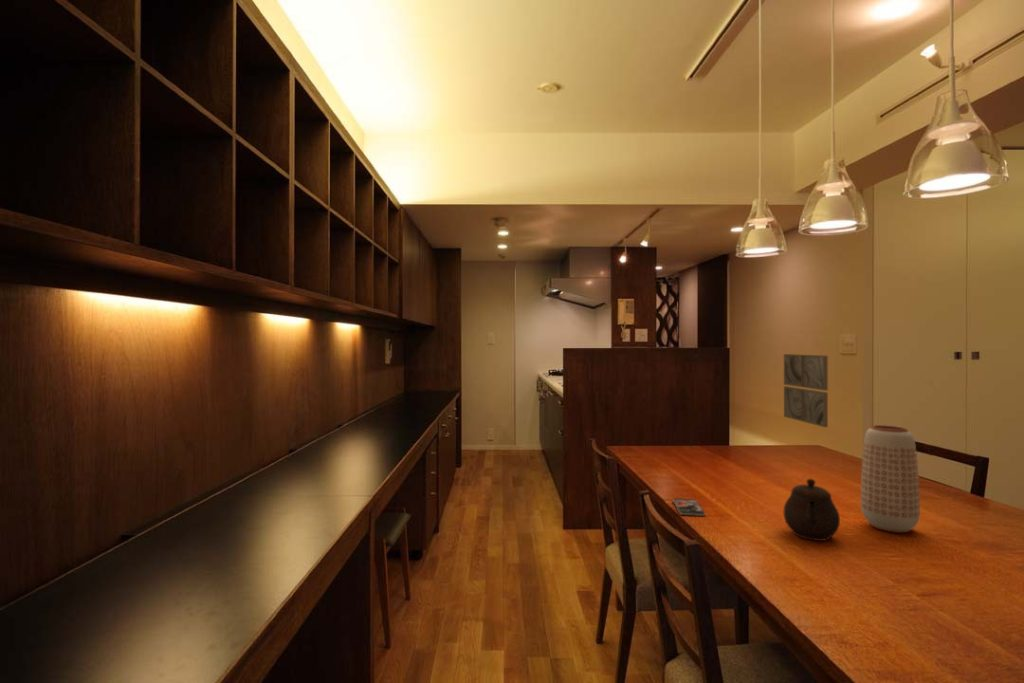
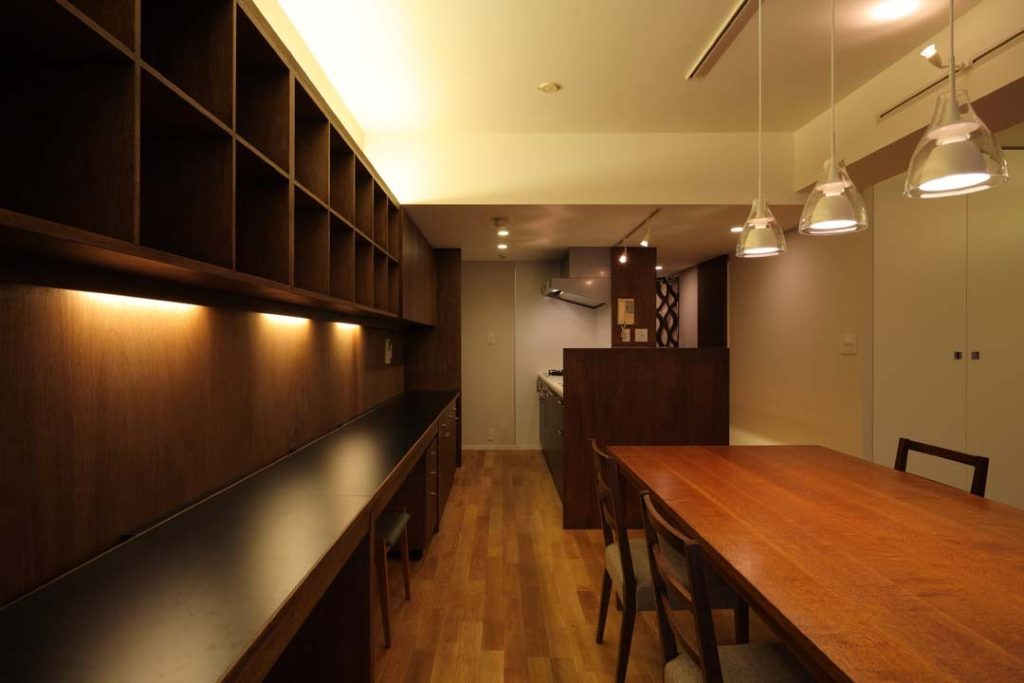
- smartphone [672,498,706,517]
- wall art [783,353,829,428]
- teapot [783,478,841,542]
- planter [860,424,921,534]
